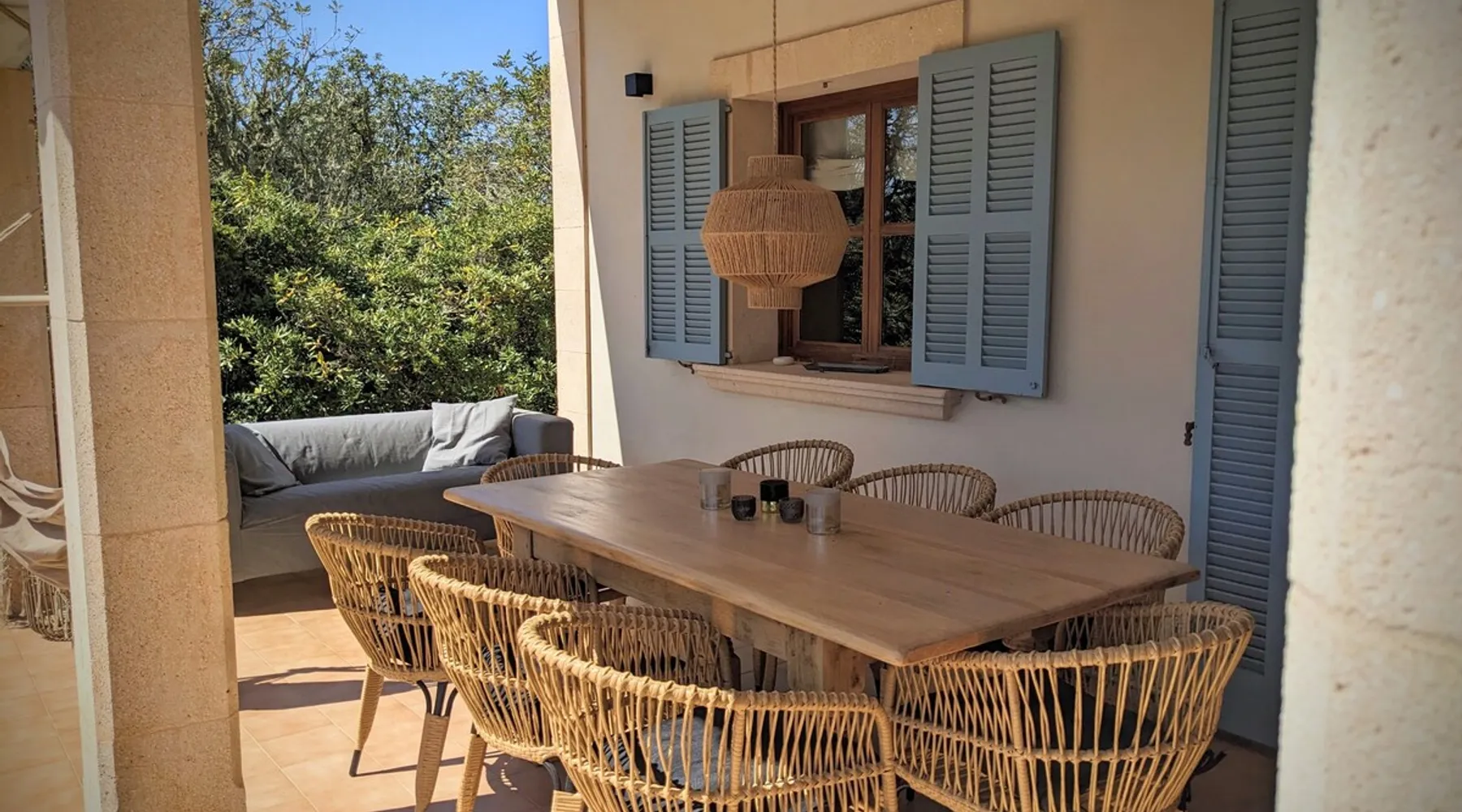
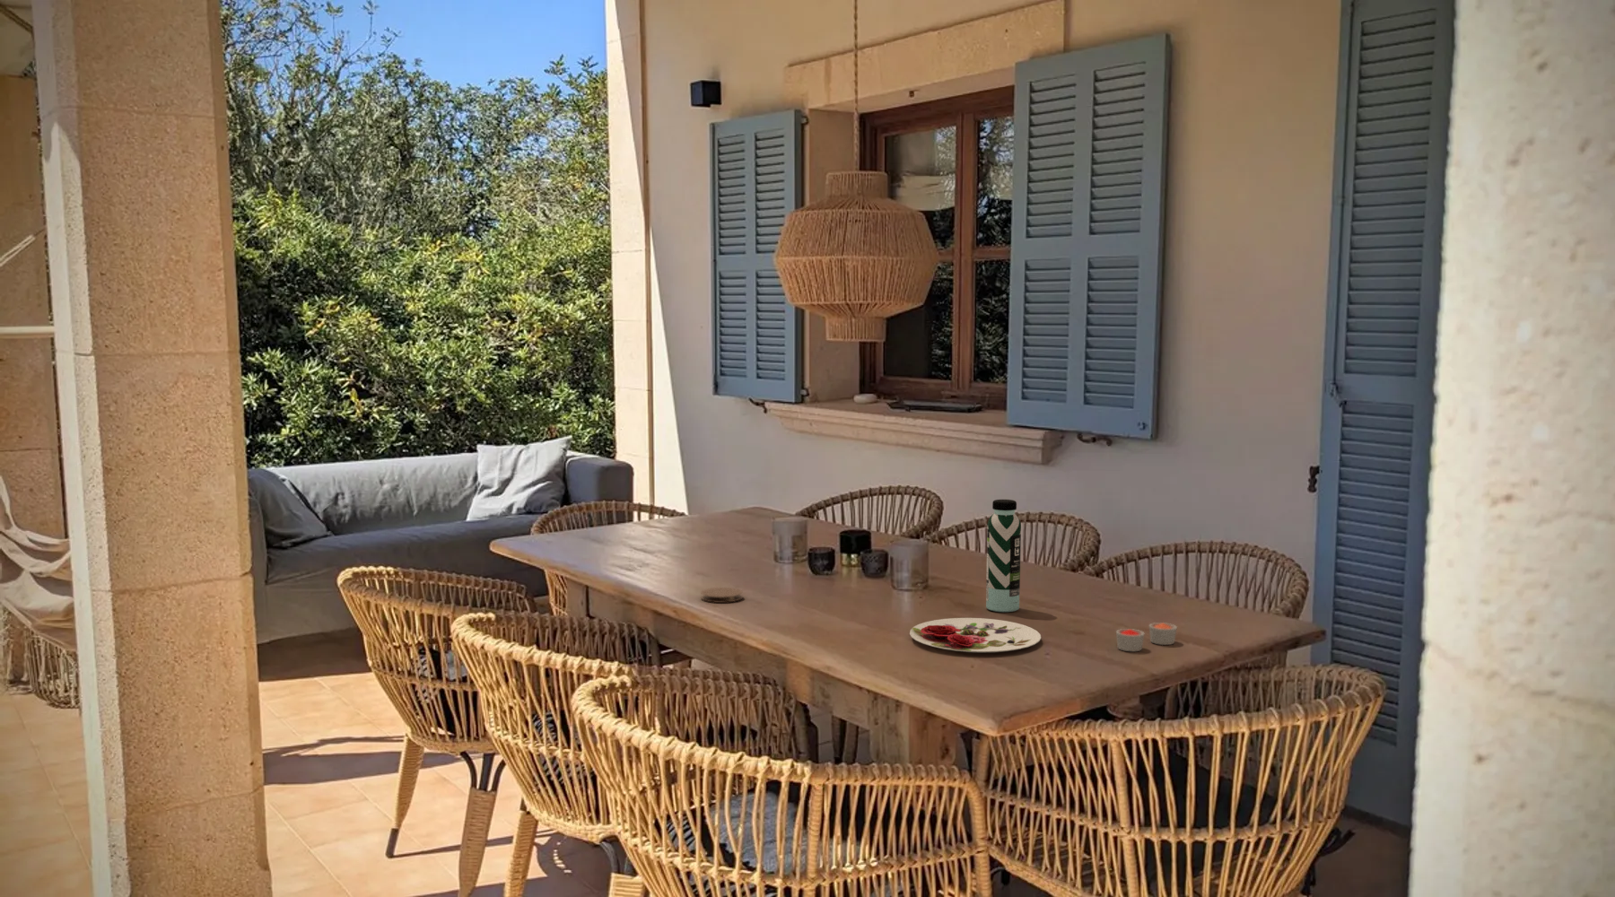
+ plate [909,618,1042,654]
+ coaster [700,587,743,603]
+ candle [1116,622,1178,652]
+ water bottle [985,498,1022,613]
